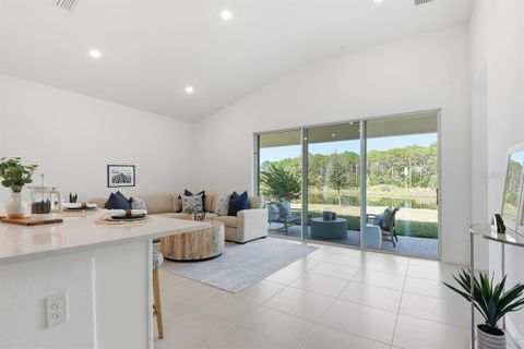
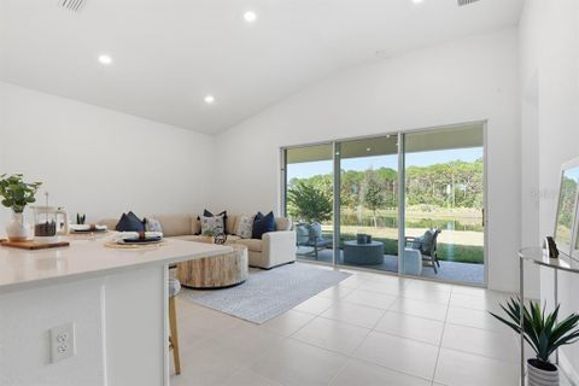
- wall art [106,164,136,189]
